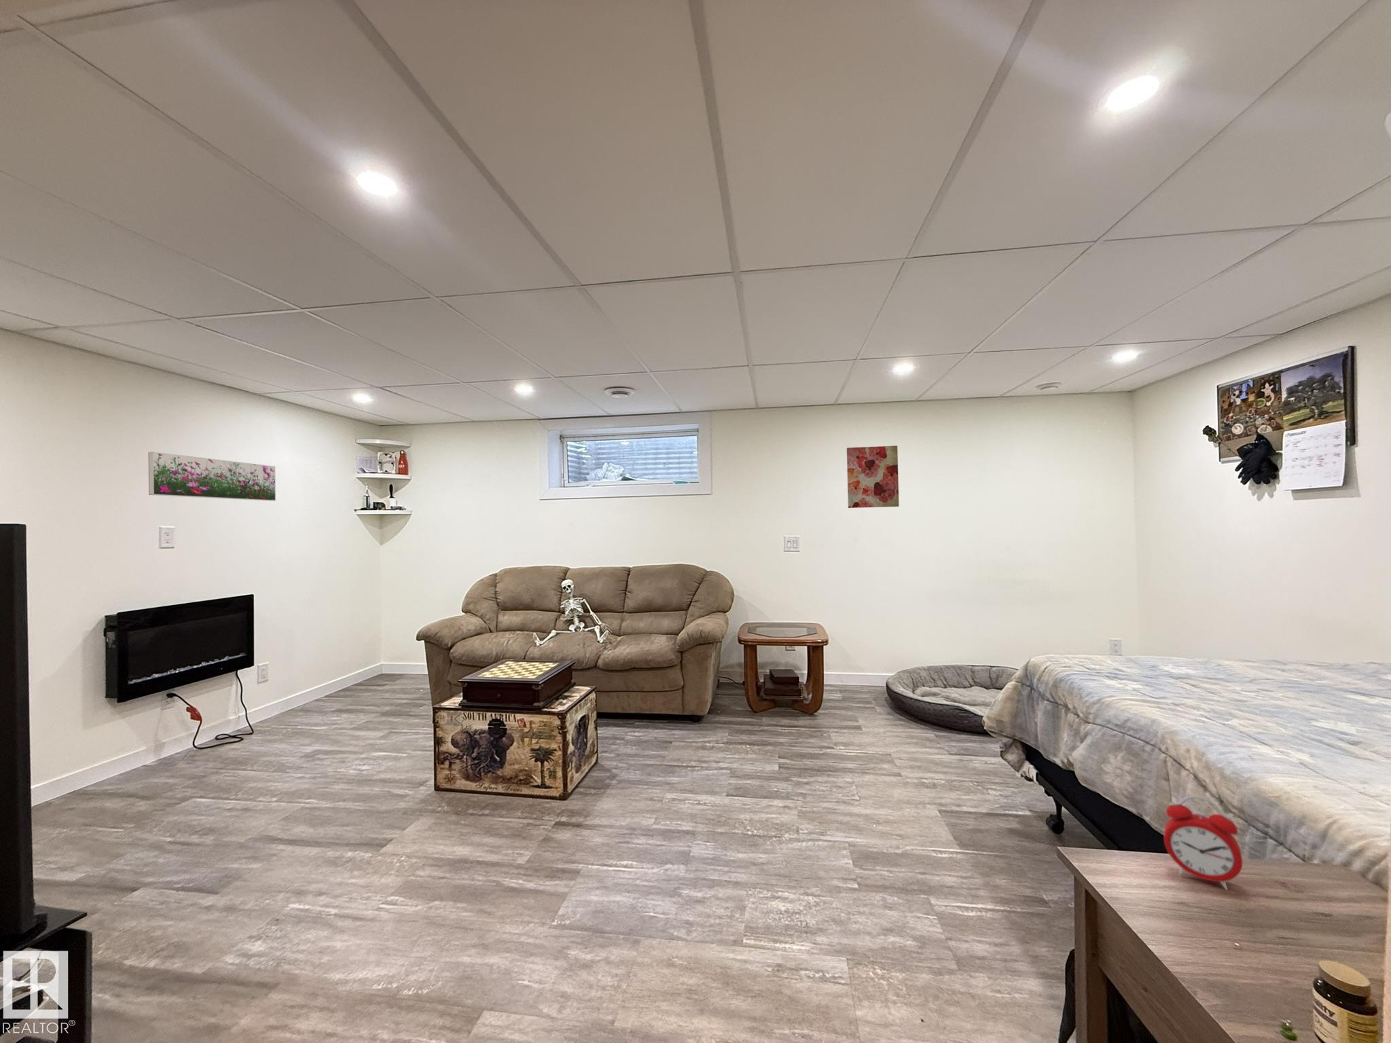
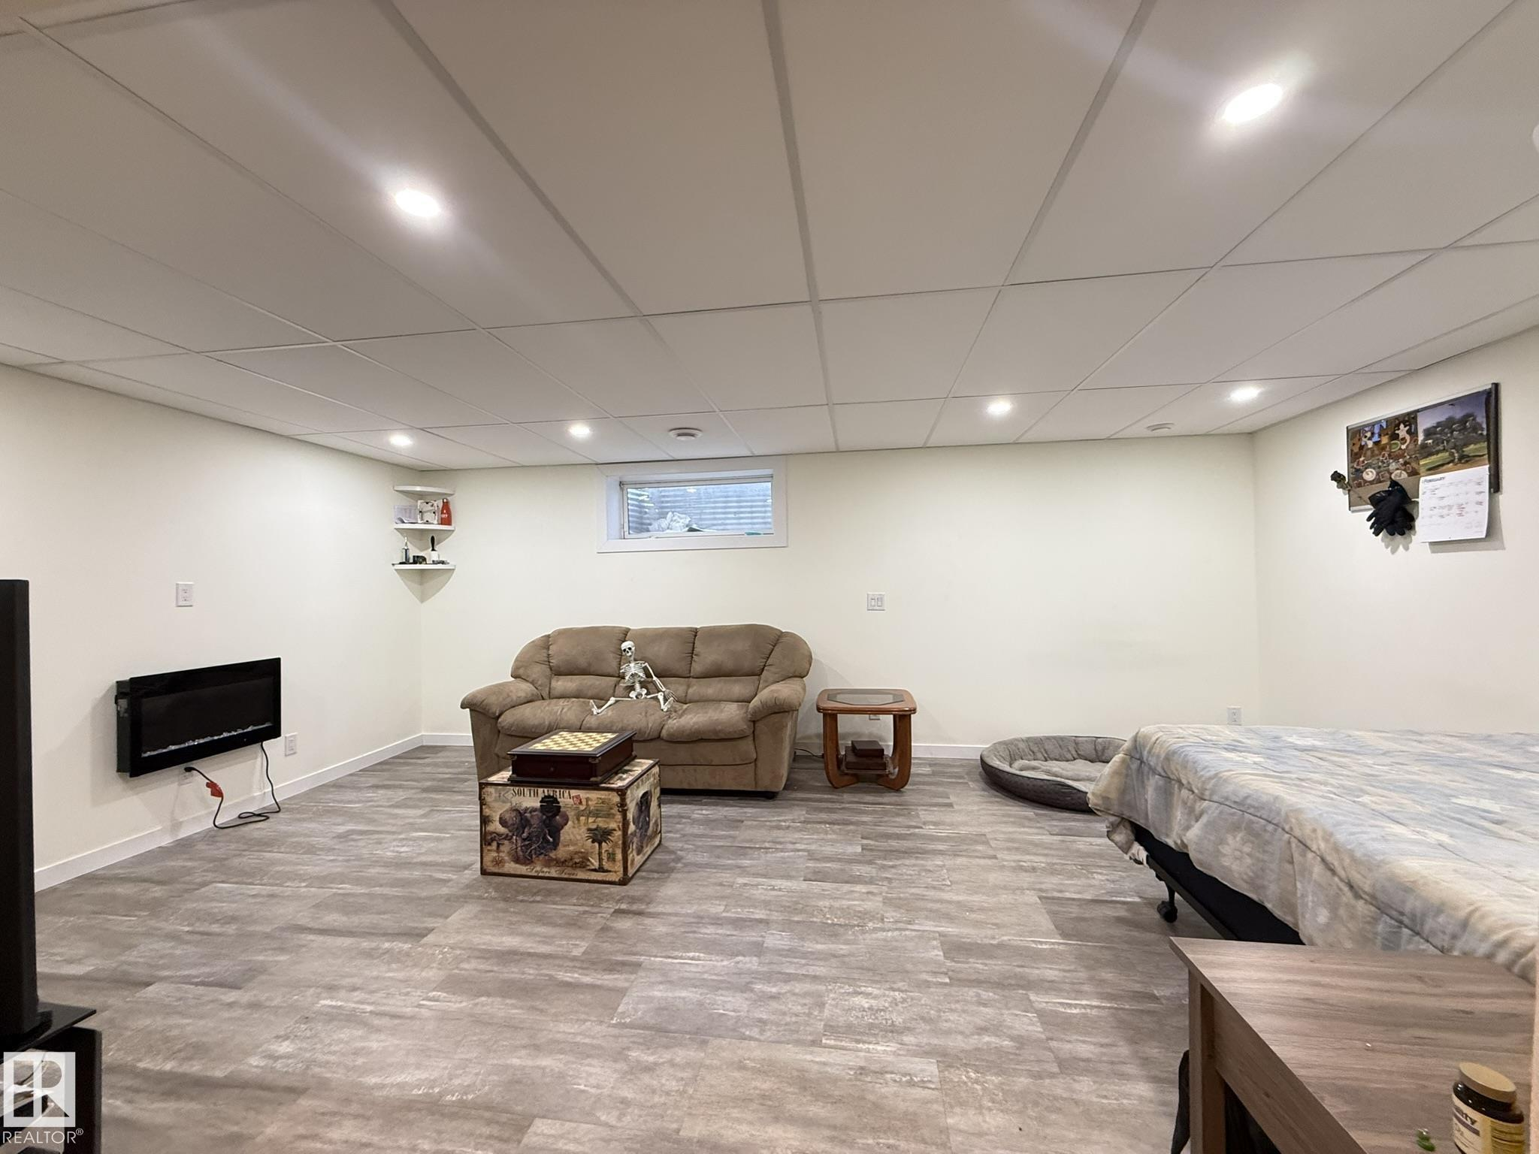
- wall art [847,445,900,508]
- alarm clock [1163,795,1243,891]
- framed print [148,451,276,502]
